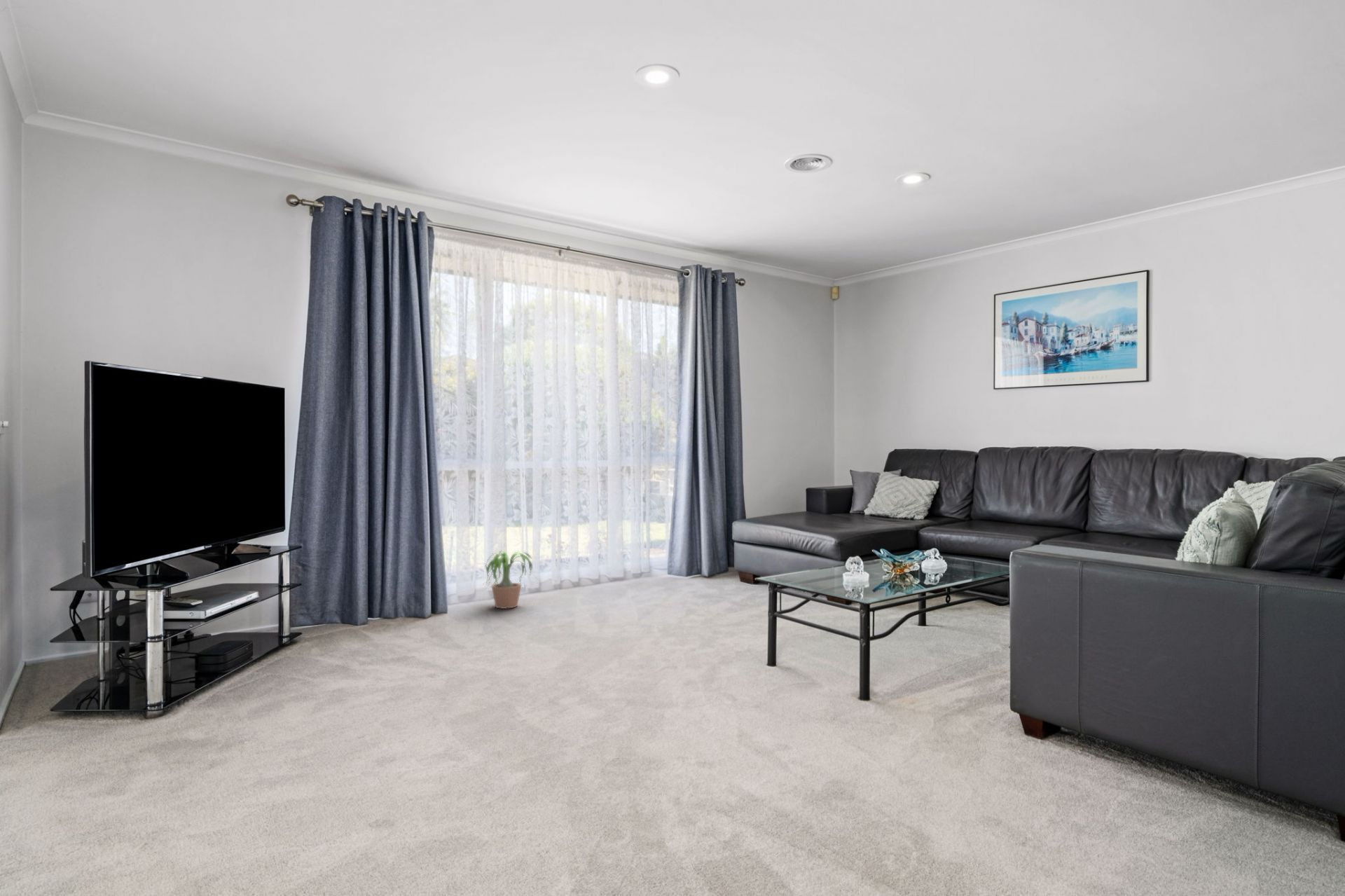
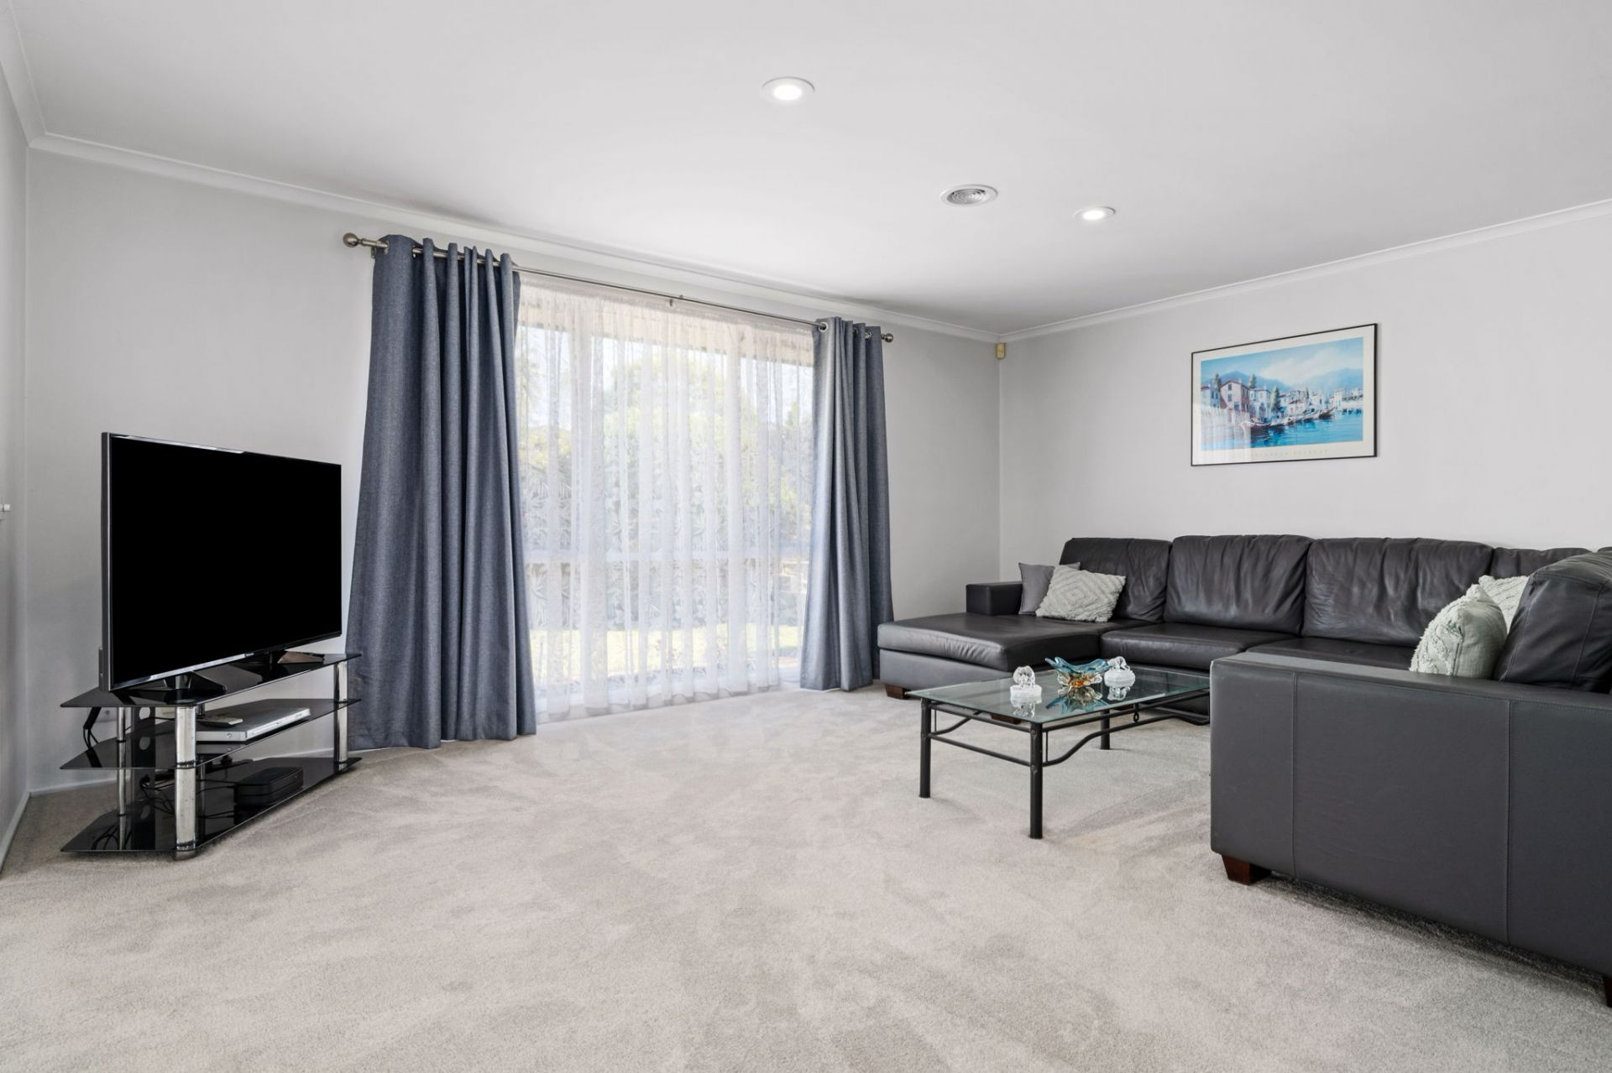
- potted plant [483,550,539,609]
